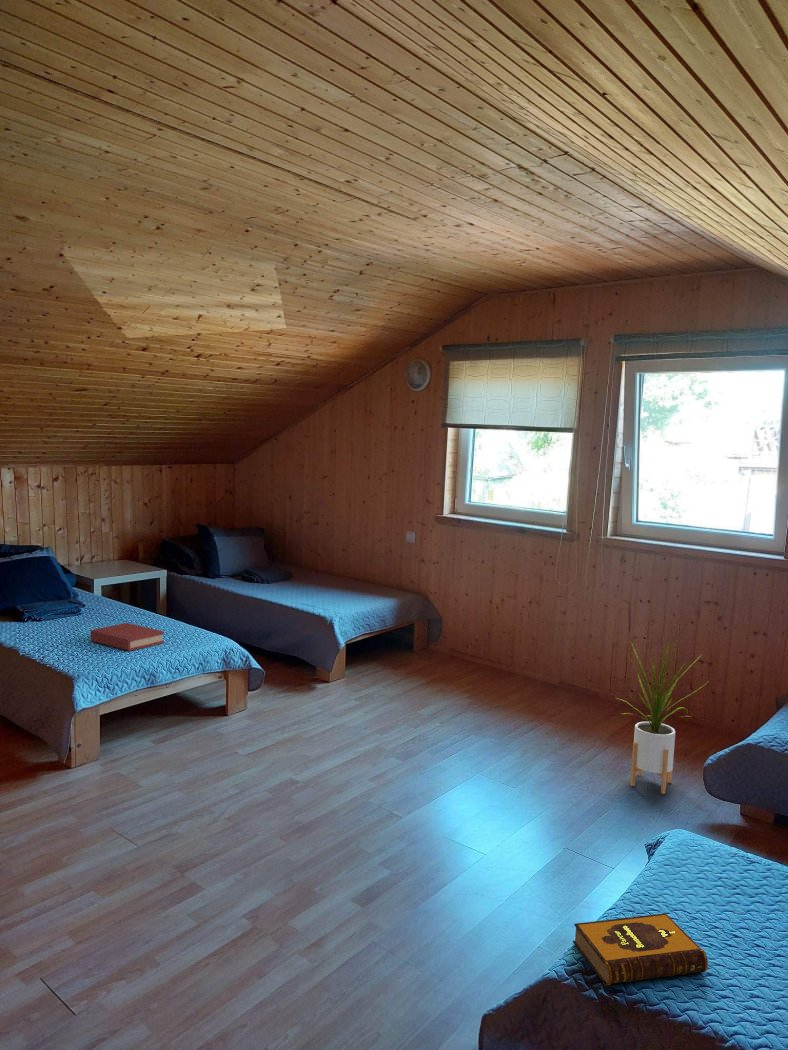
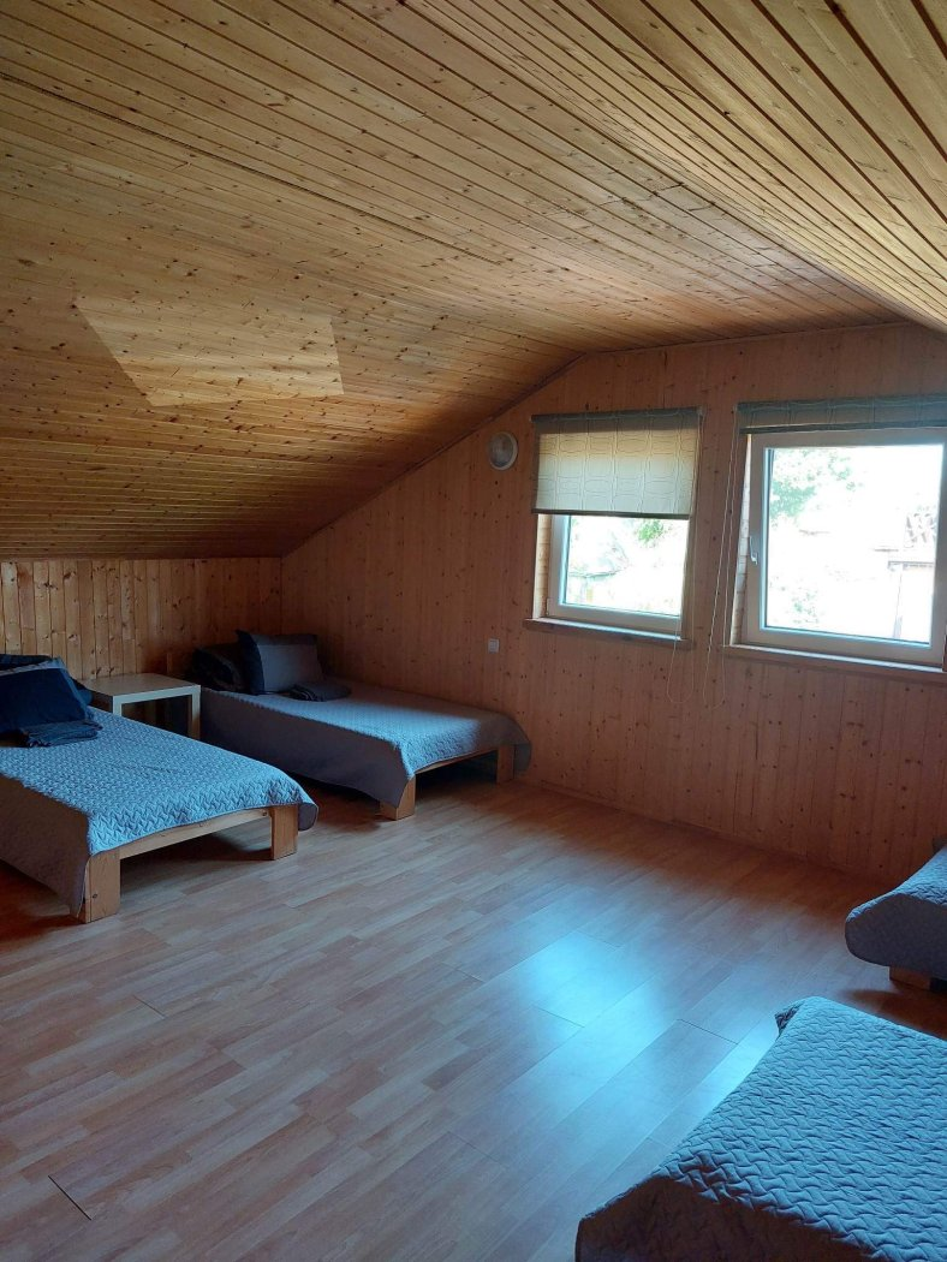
- hardback book [572,912,709,987]
- hardback book [90,622,165,652]
- house plant [616,631,711,795]
